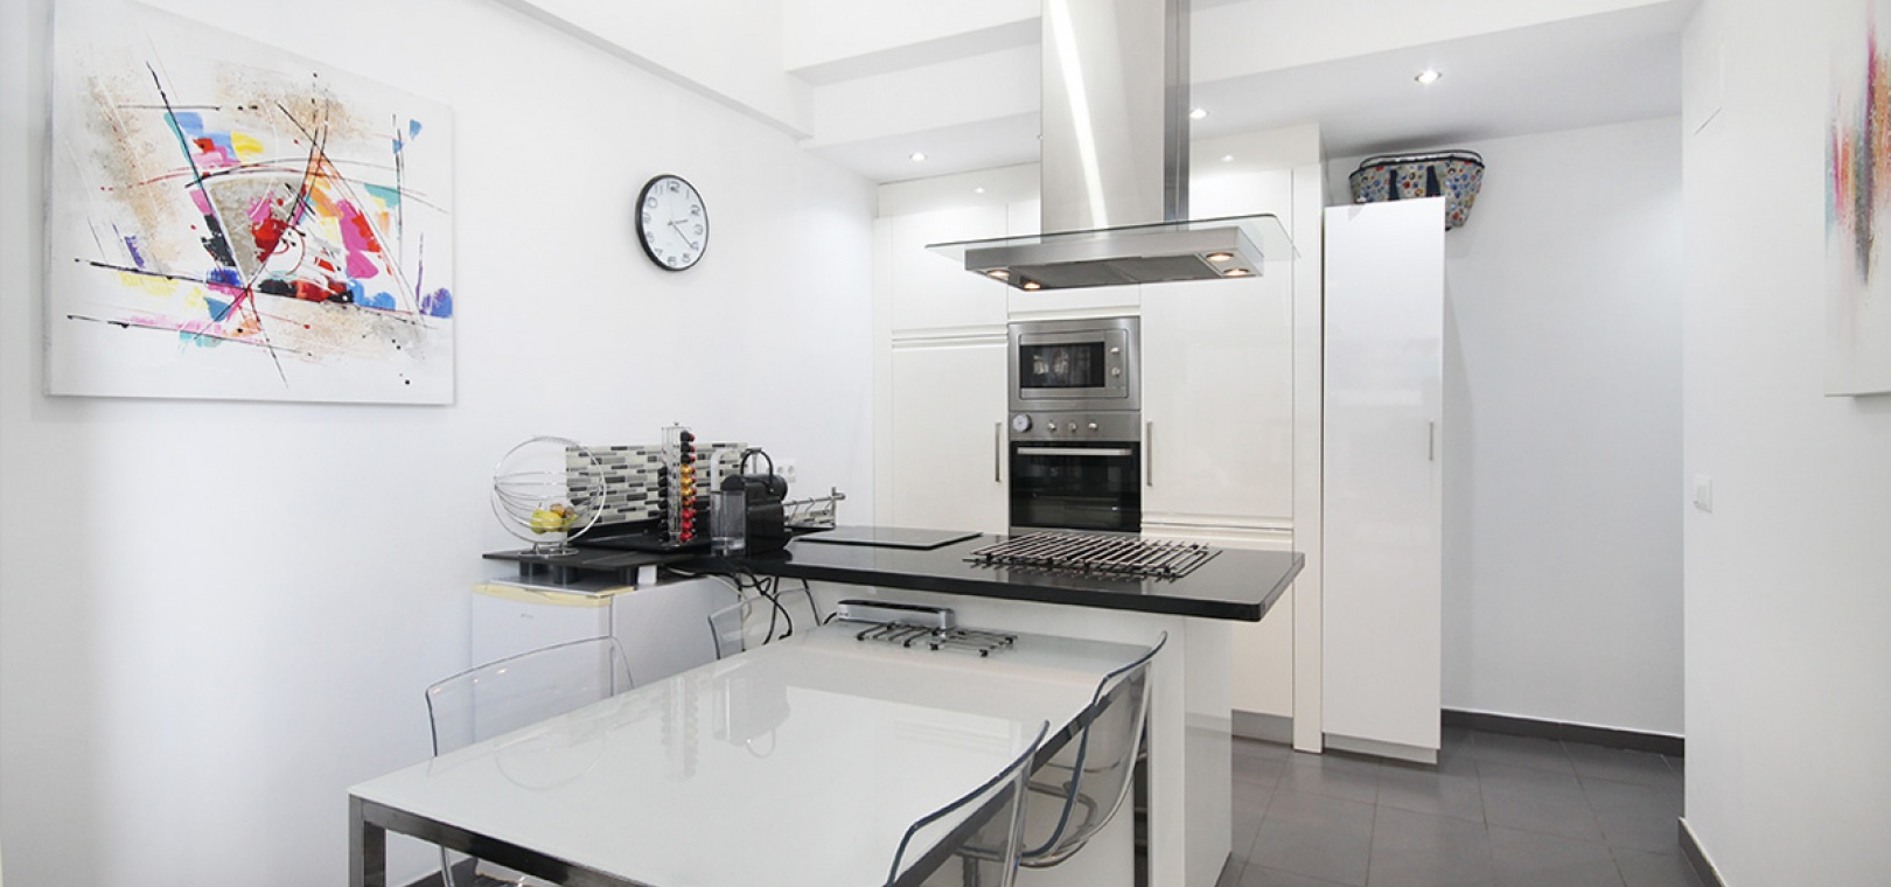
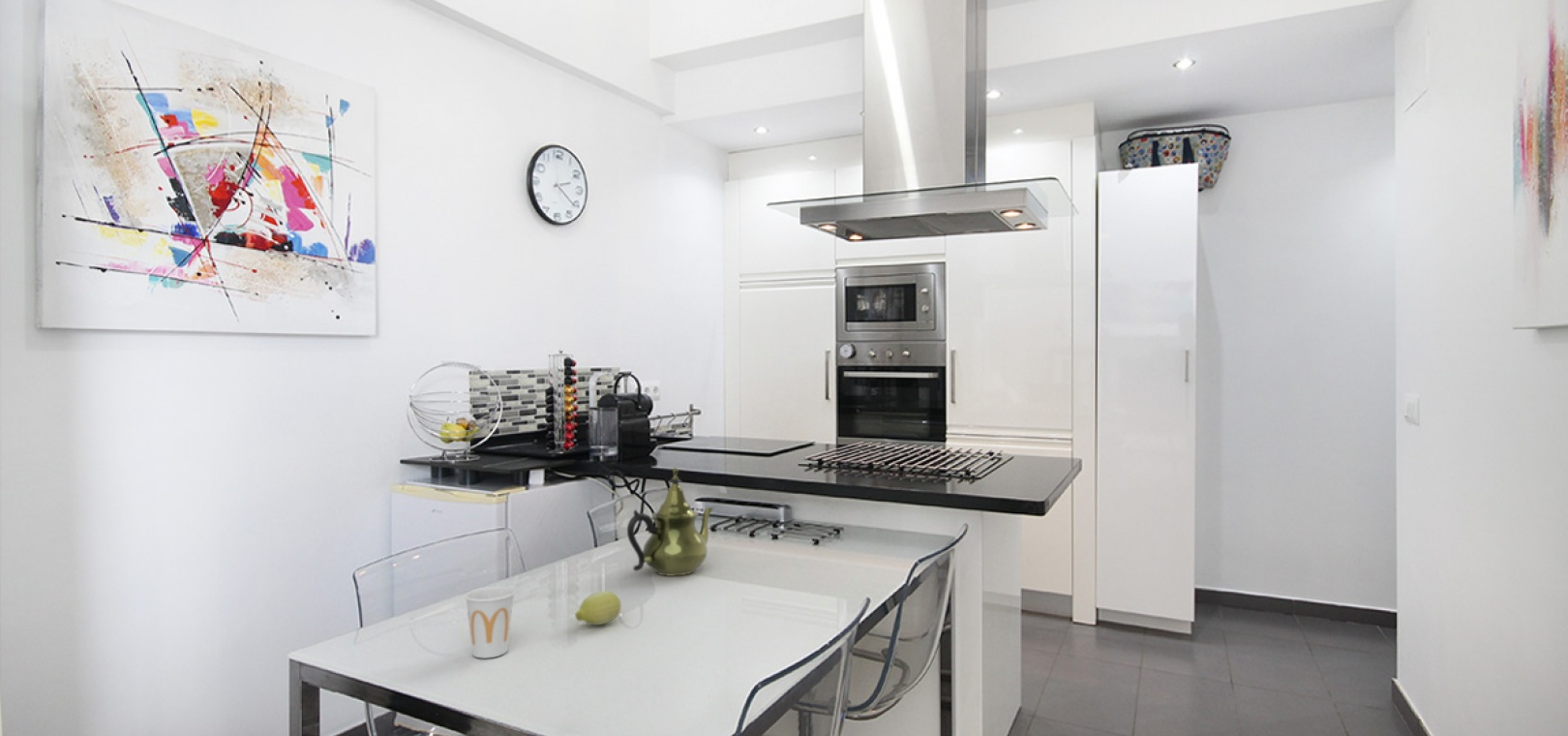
+ fruit [574,590,622,626]
+ teapot [626,467,715,577]
+ cup [464,585,516,659]
